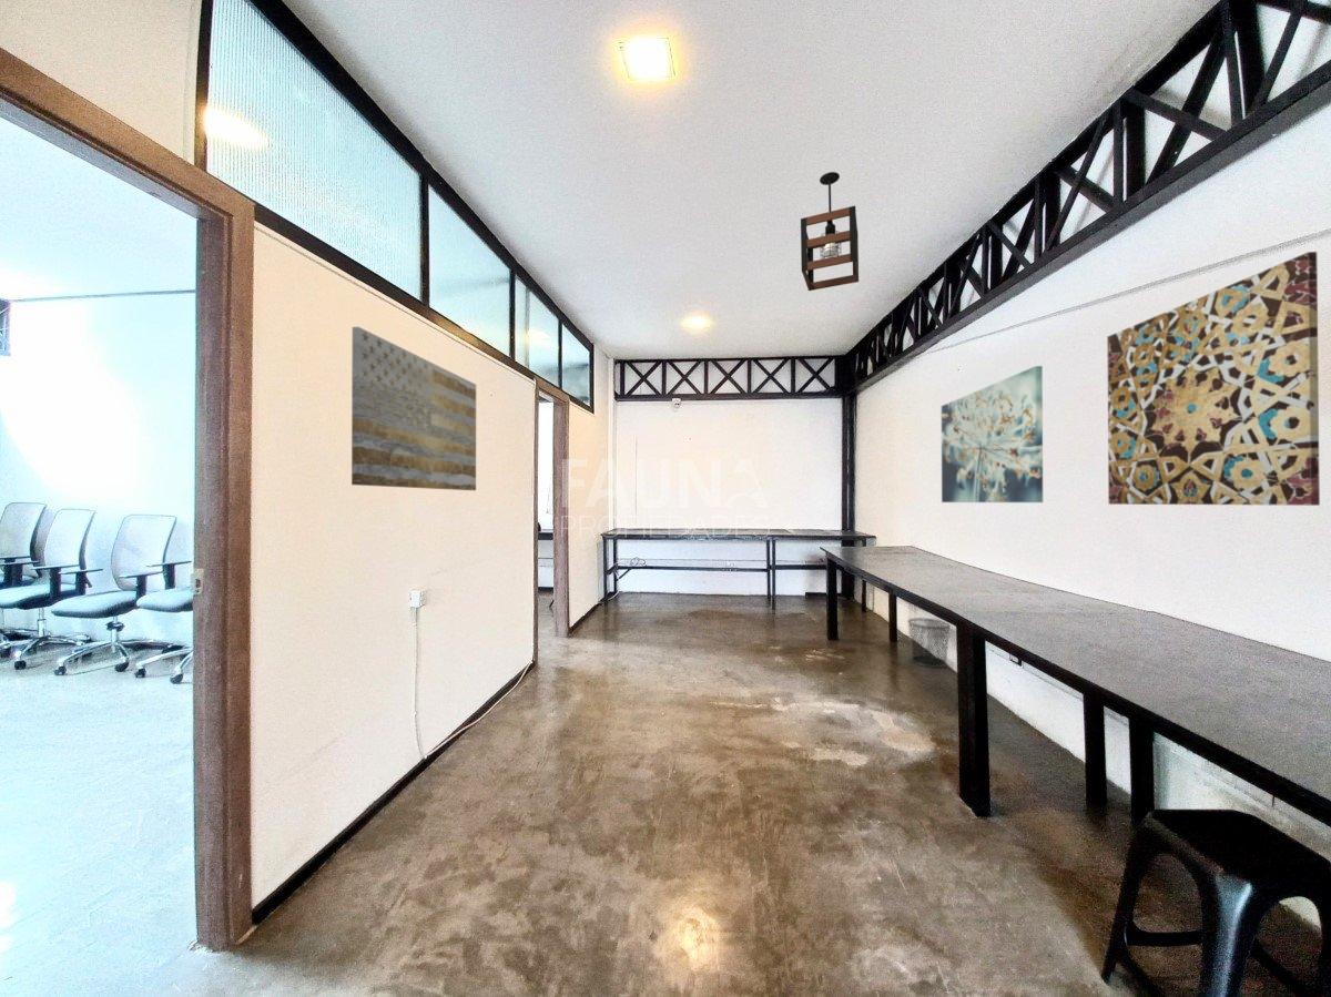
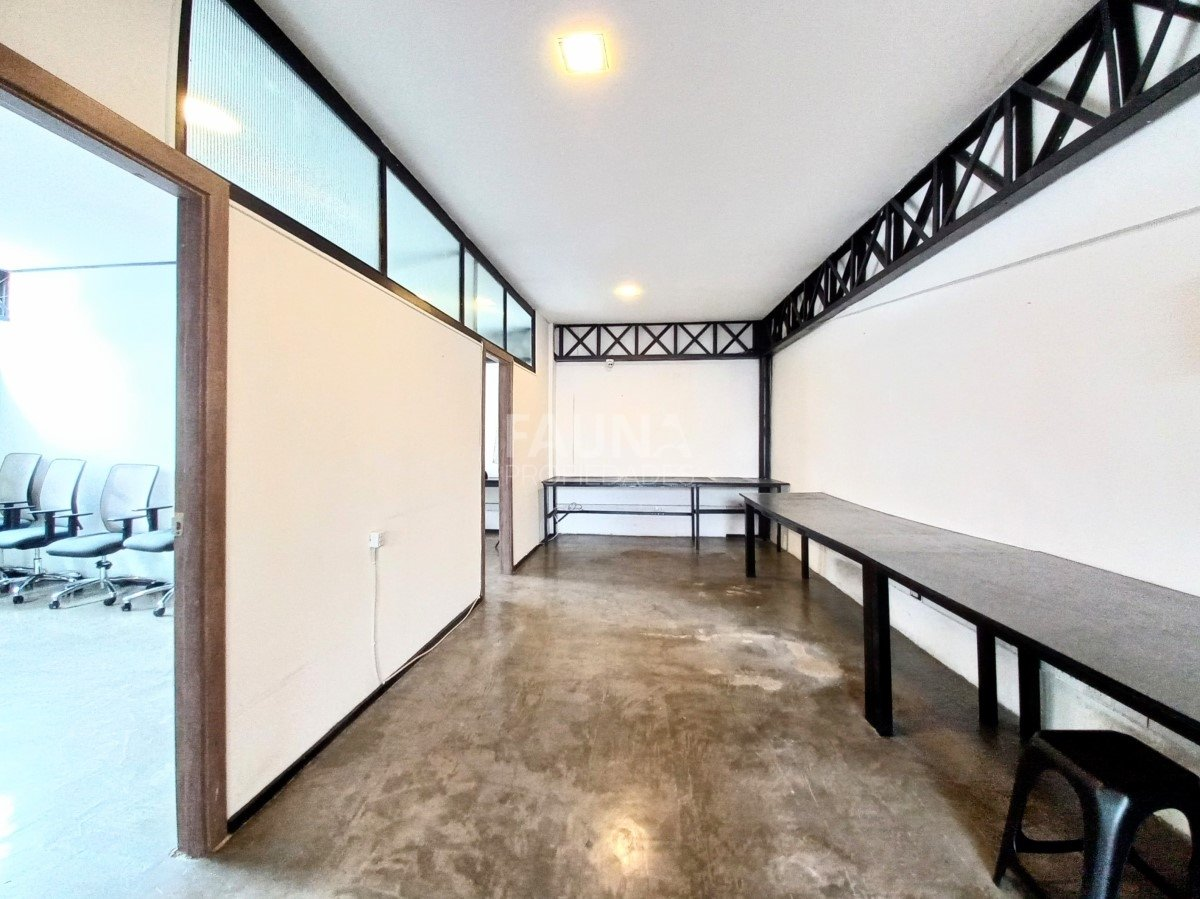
- waste bin [906,617,952,669]
- wall art [941,365,1044,503]
- wall art [350,326,477,491]
- pendant light [800,171,860,292]
- wall art [1106,251,1321,507]
